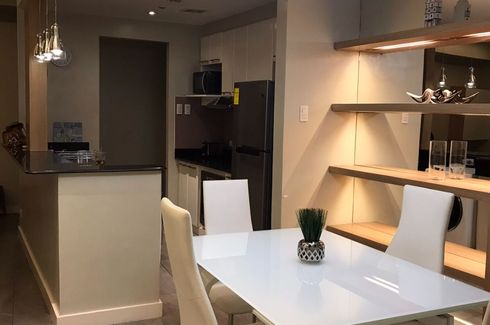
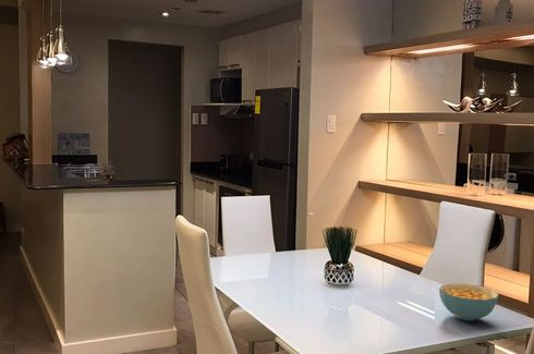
+ cereal bowl [438,282,499,321]
